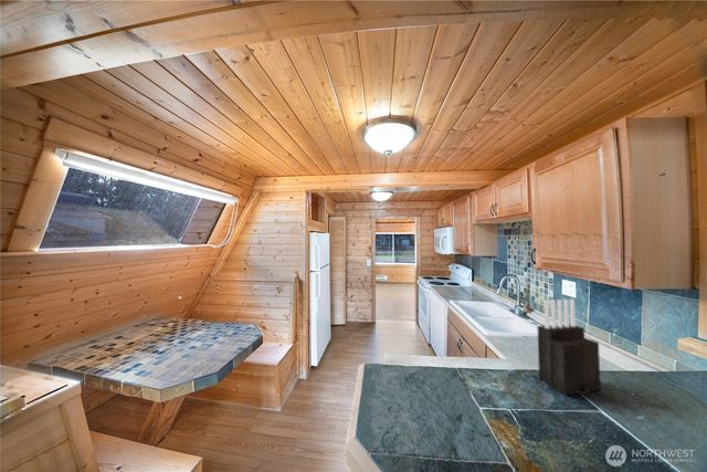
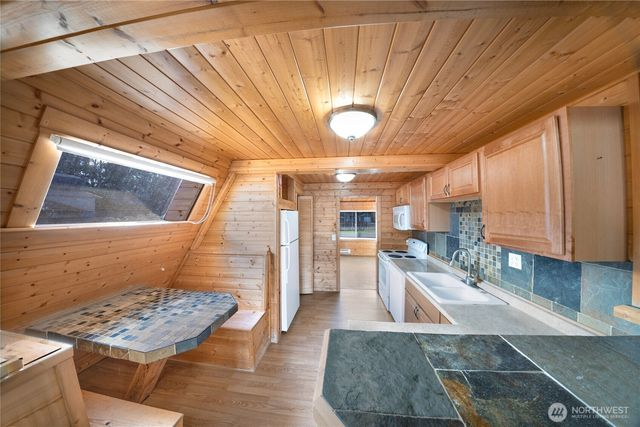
- knife block [537,297,602,398]
